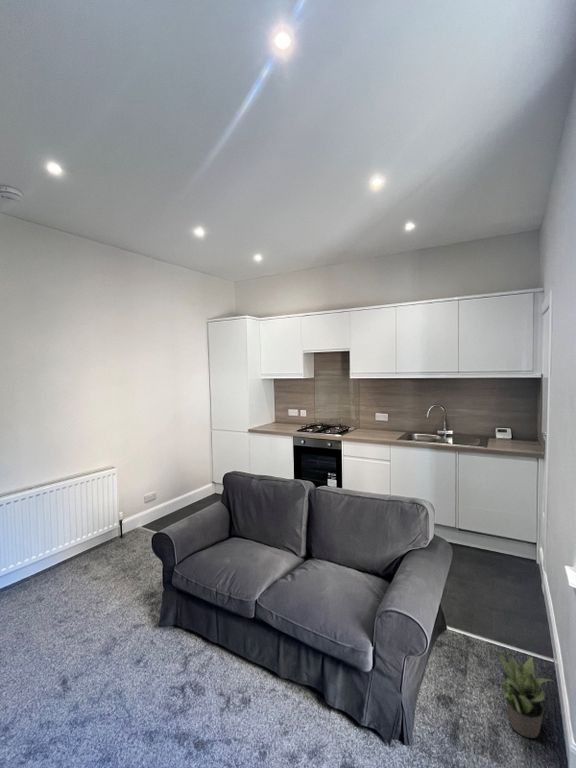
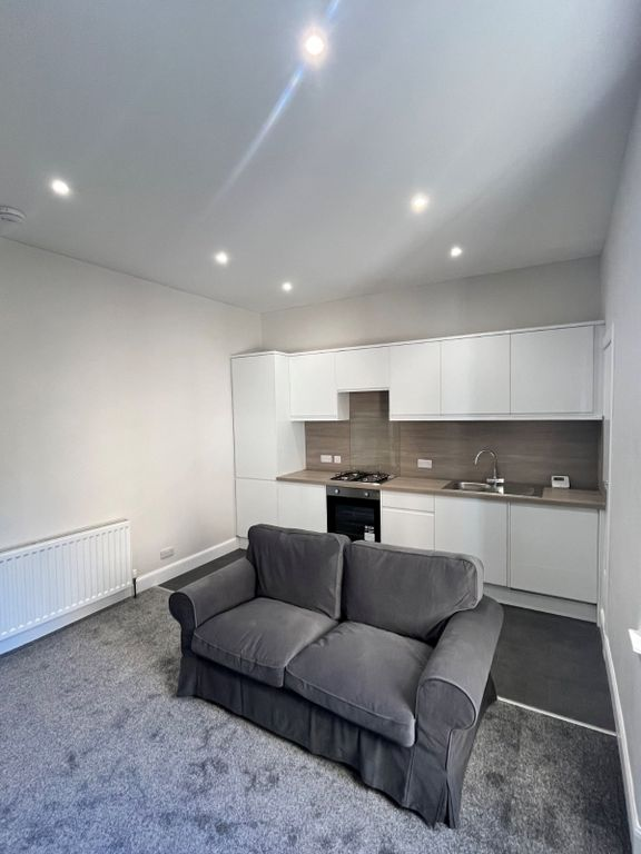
- potted plant [499,651,556,739]
